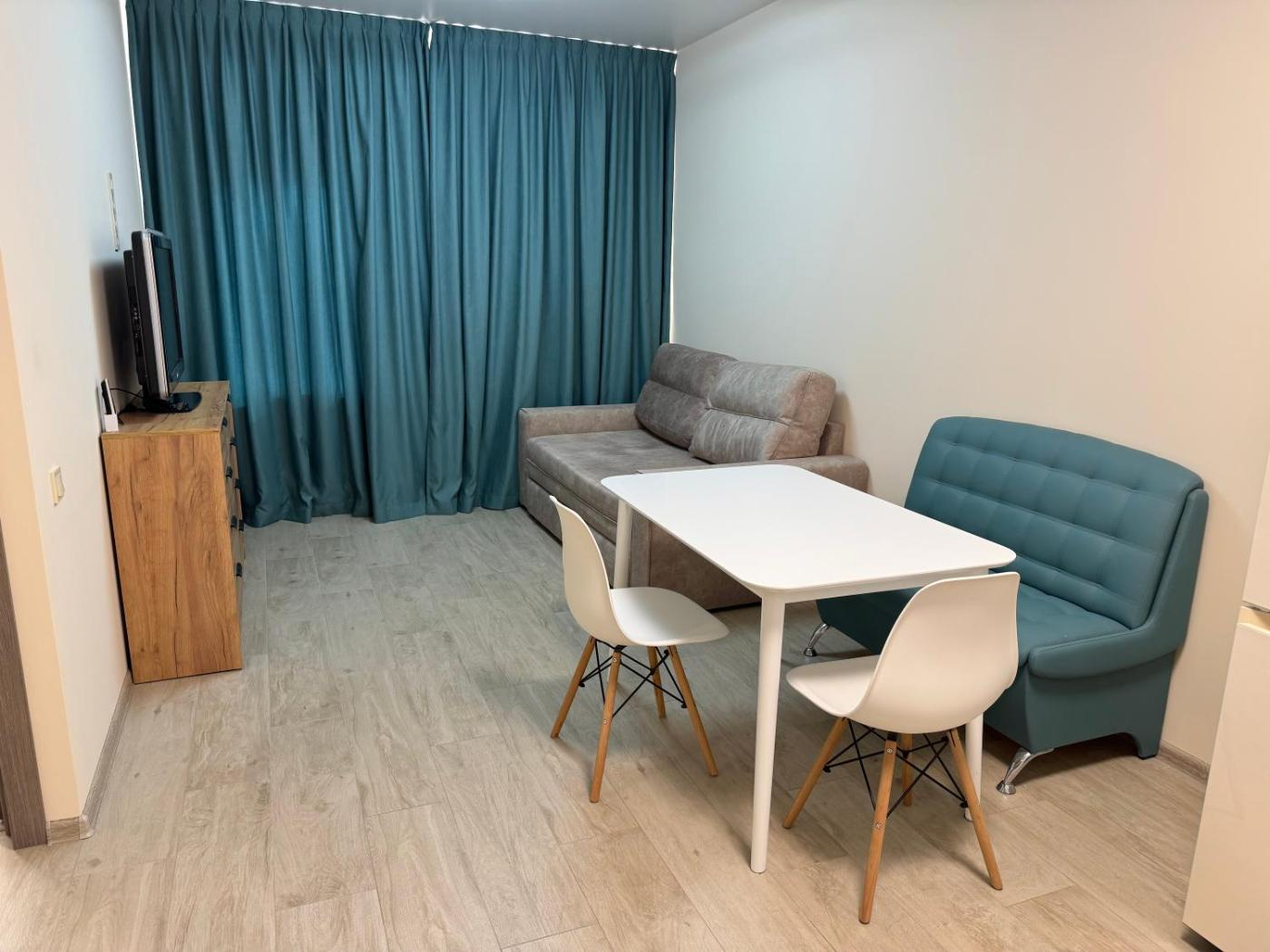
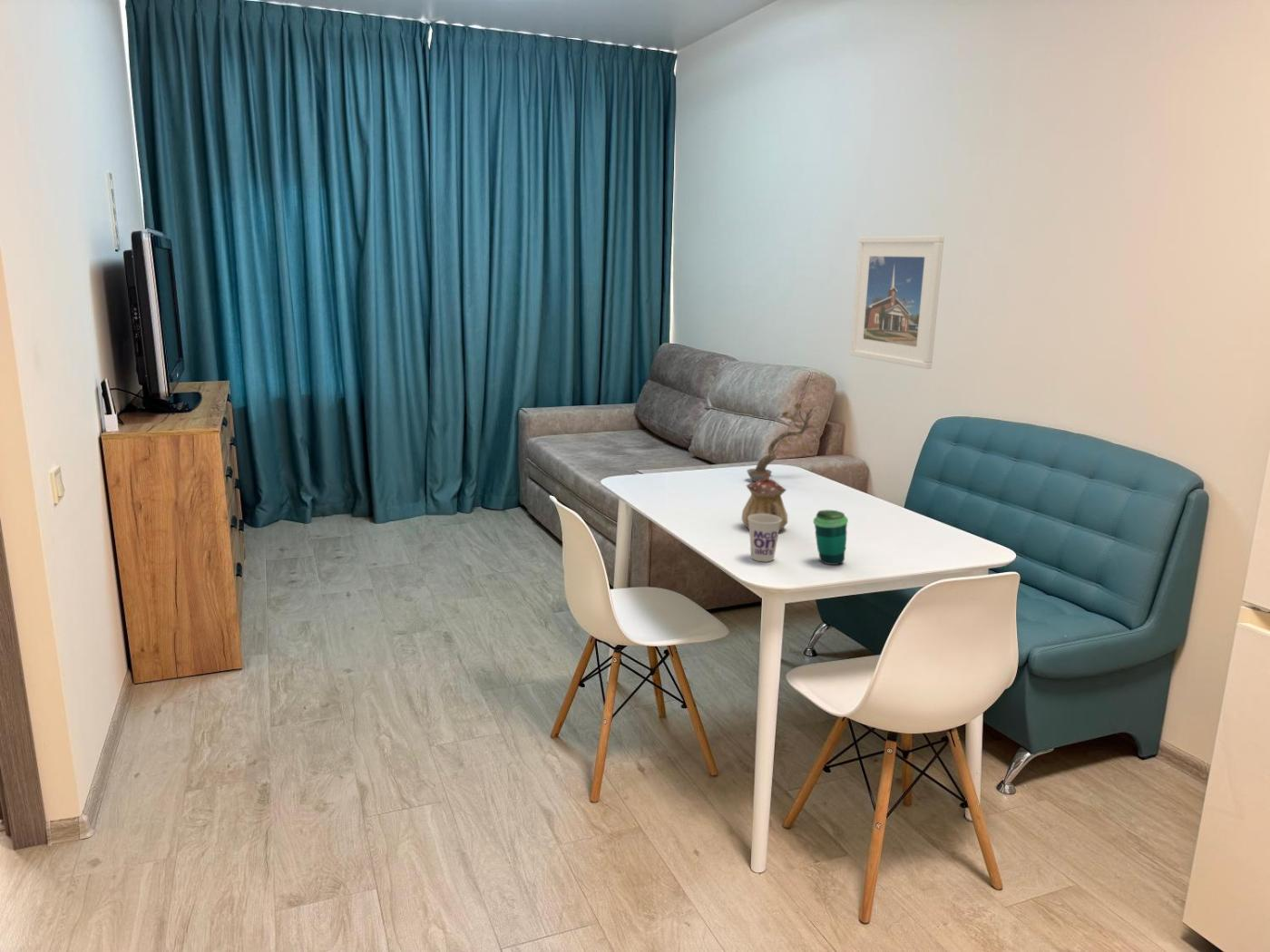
+ teapot [741,473,788,531]
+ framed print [849,235,945,370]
+ cup [747,514,781,563]
+ cup [813,509,849,566]
+ plant [746,391,825,482]
